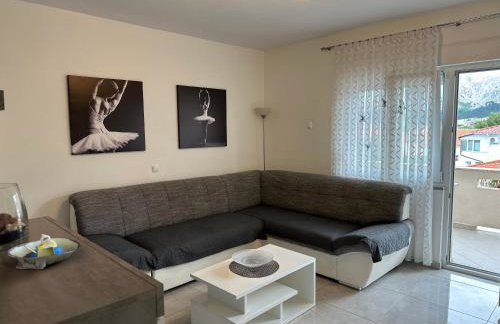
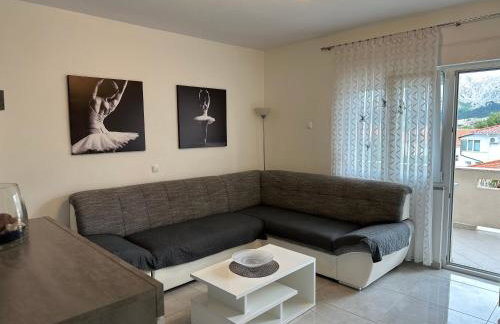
- decorative bowl [6,233,82,270]
